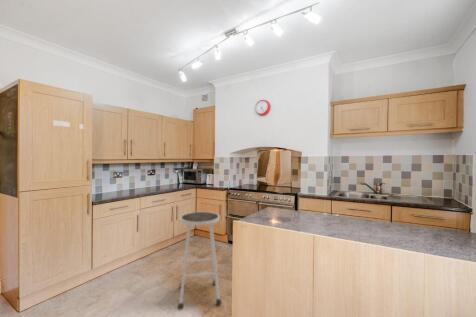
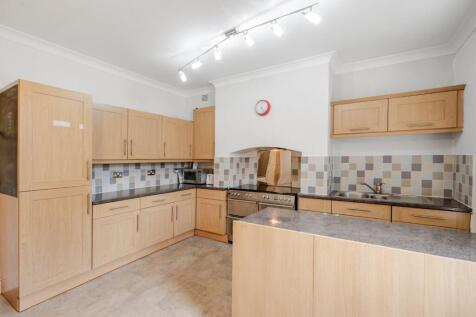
- stool [176,211,222,311]
